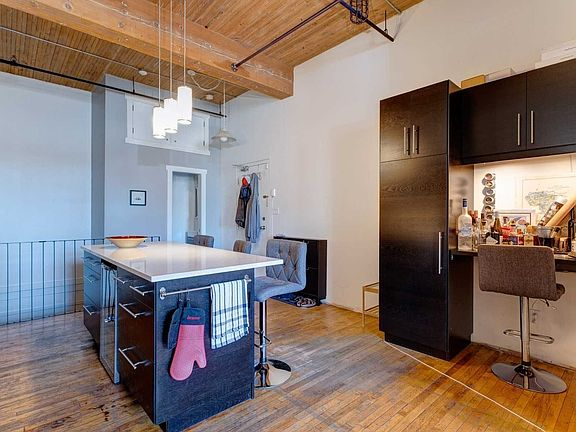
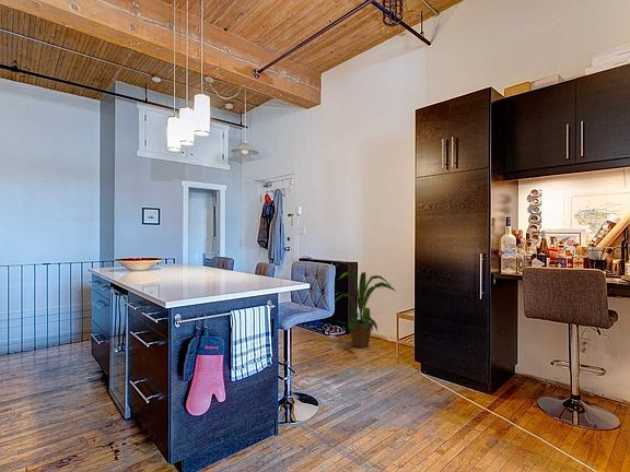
+ house plant [334,261,396,350]
